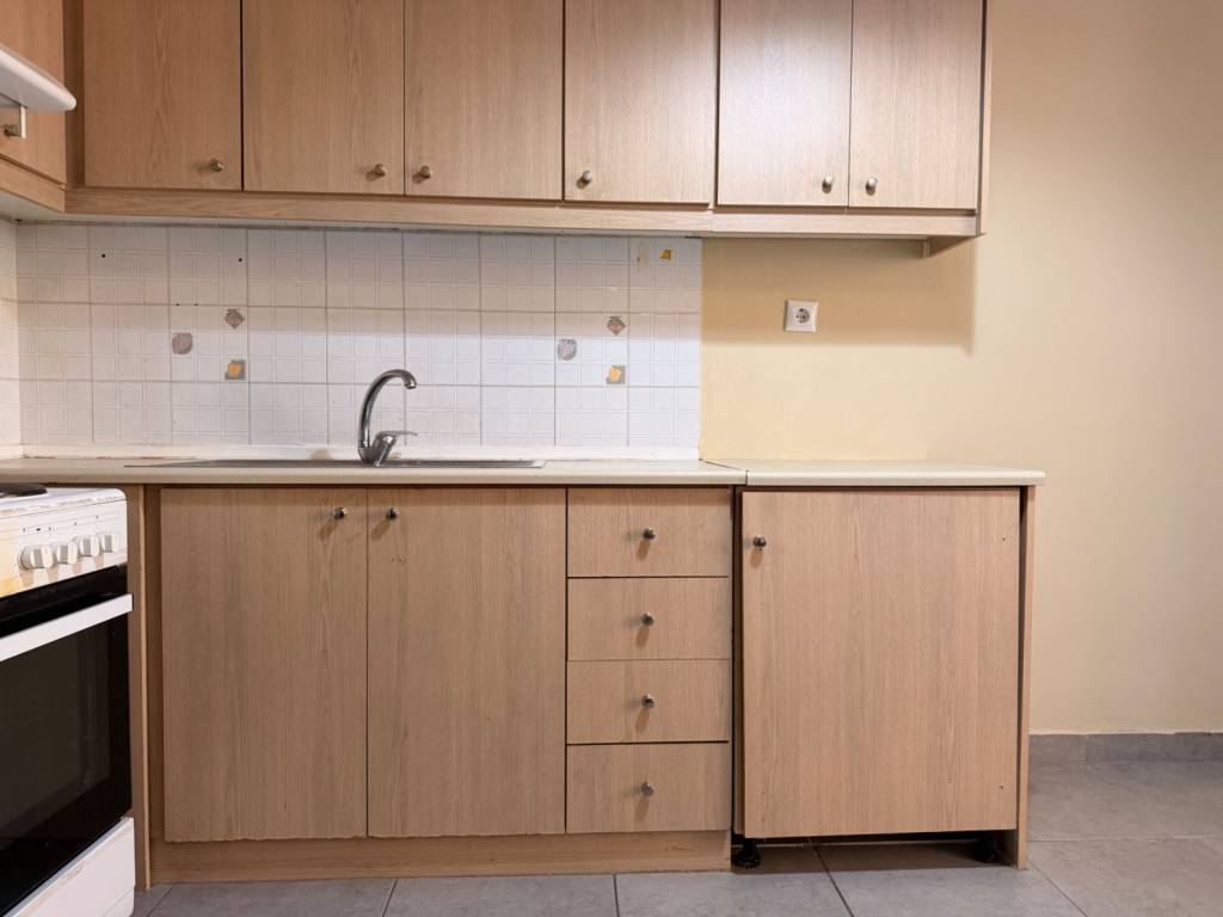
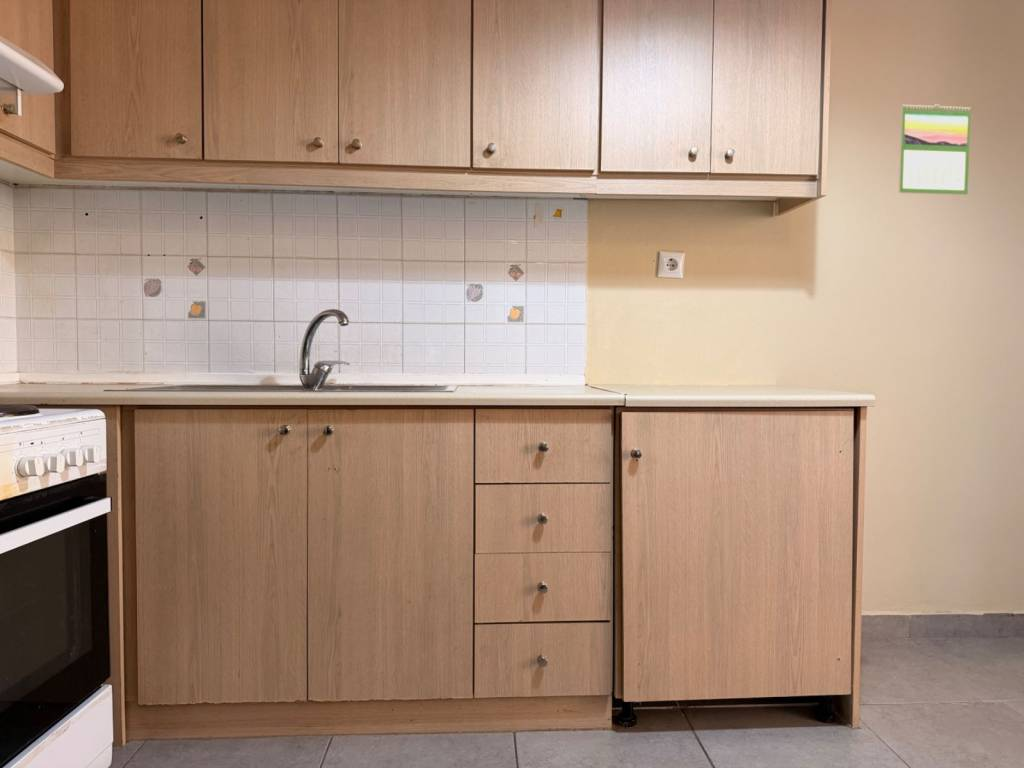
+ calendar [898,103,972,196]
